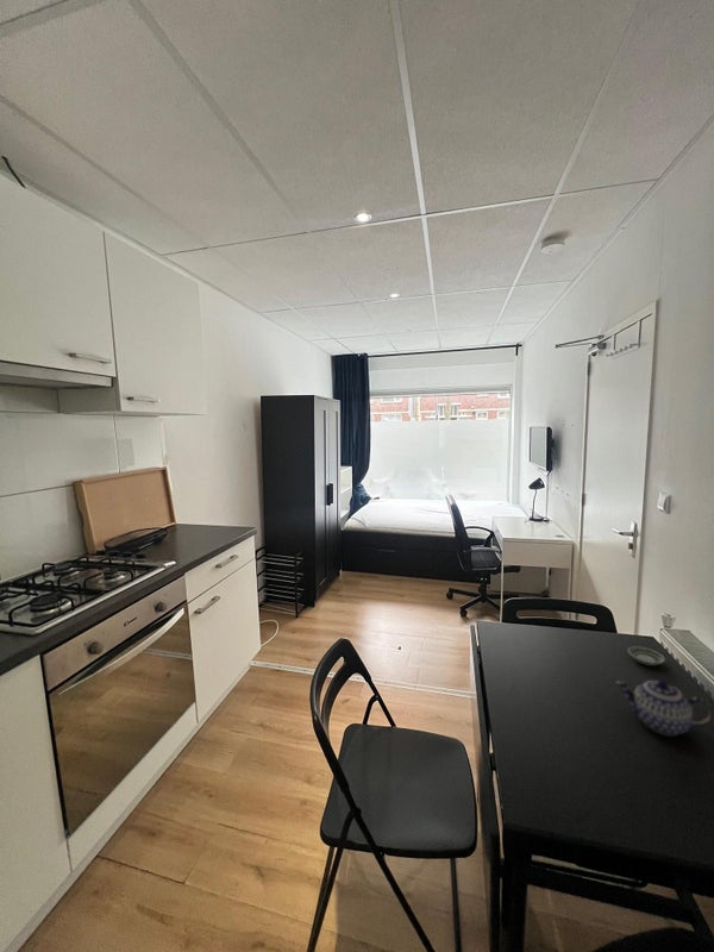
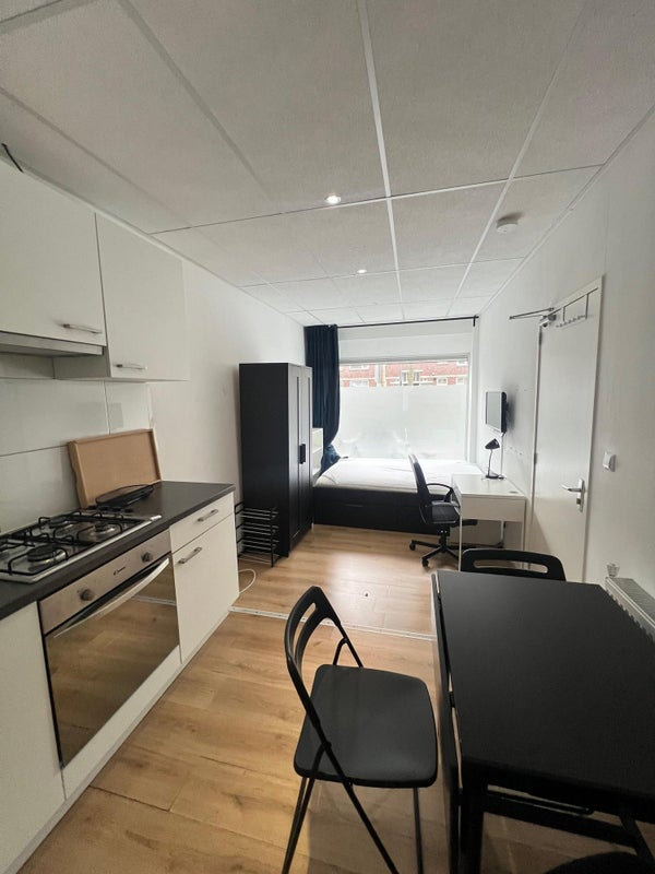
- saucer [627,645,666,666]
- teapot [614,678,714,738]
